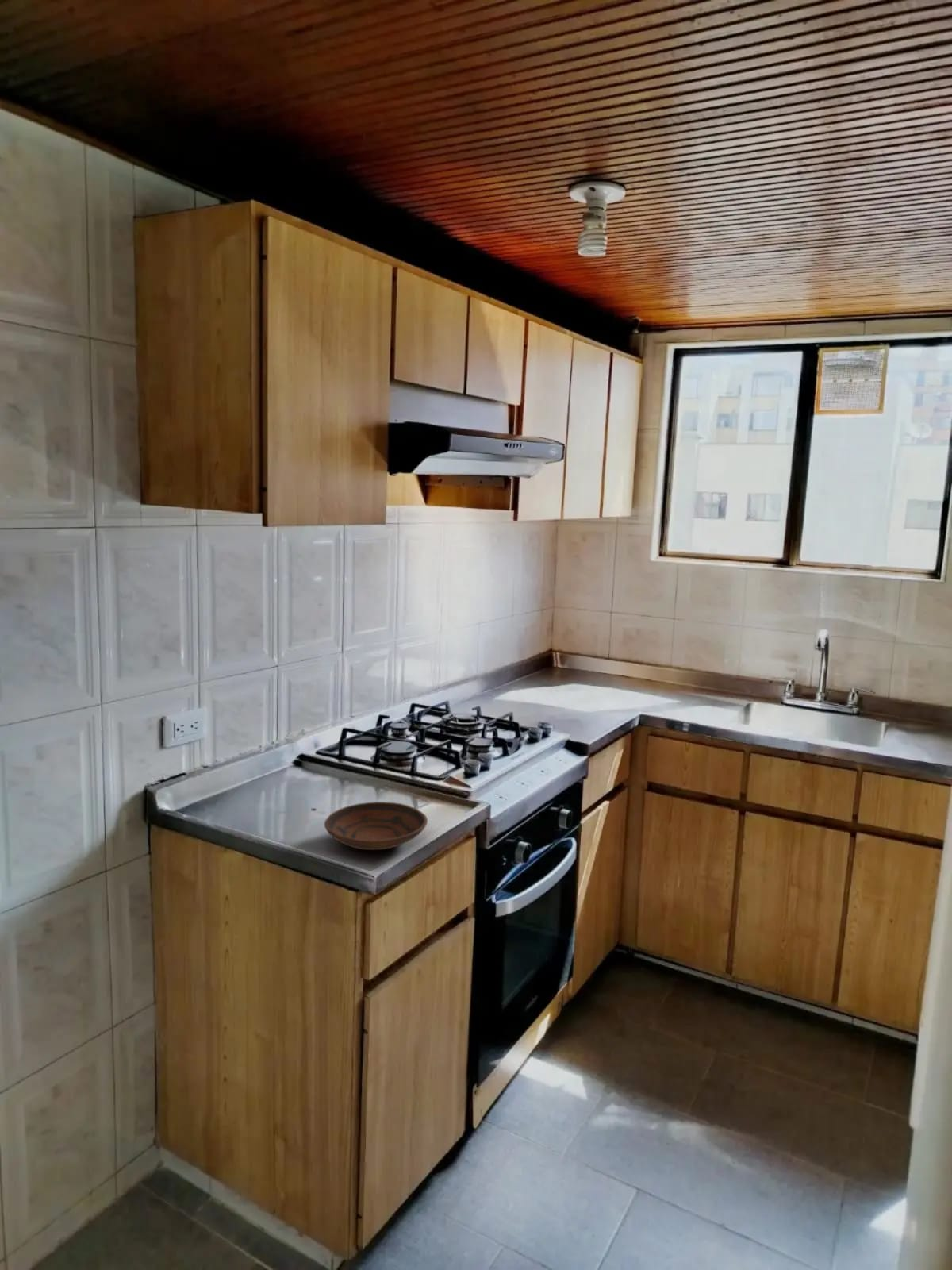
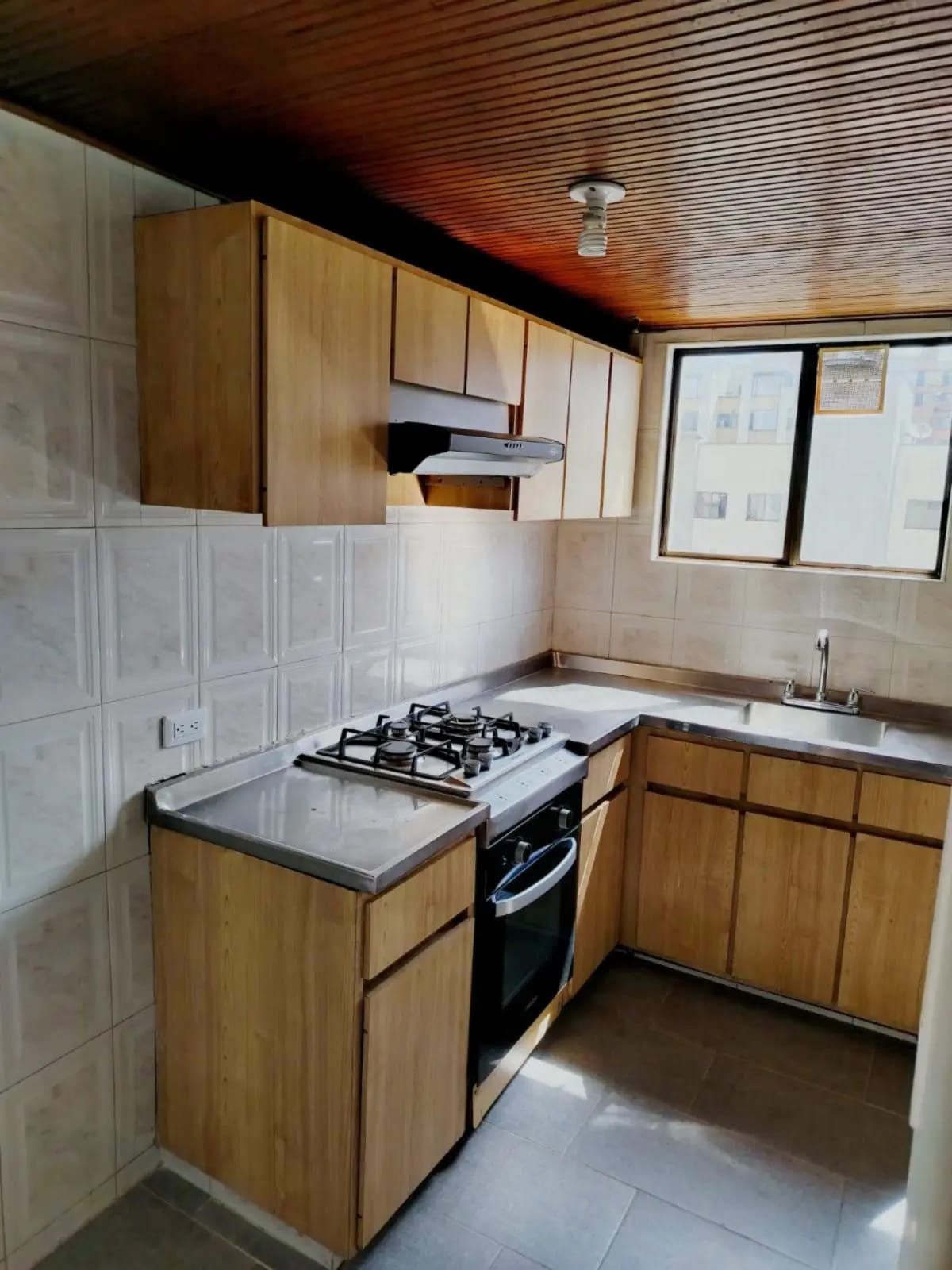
- bowl [324,801,428,851]
